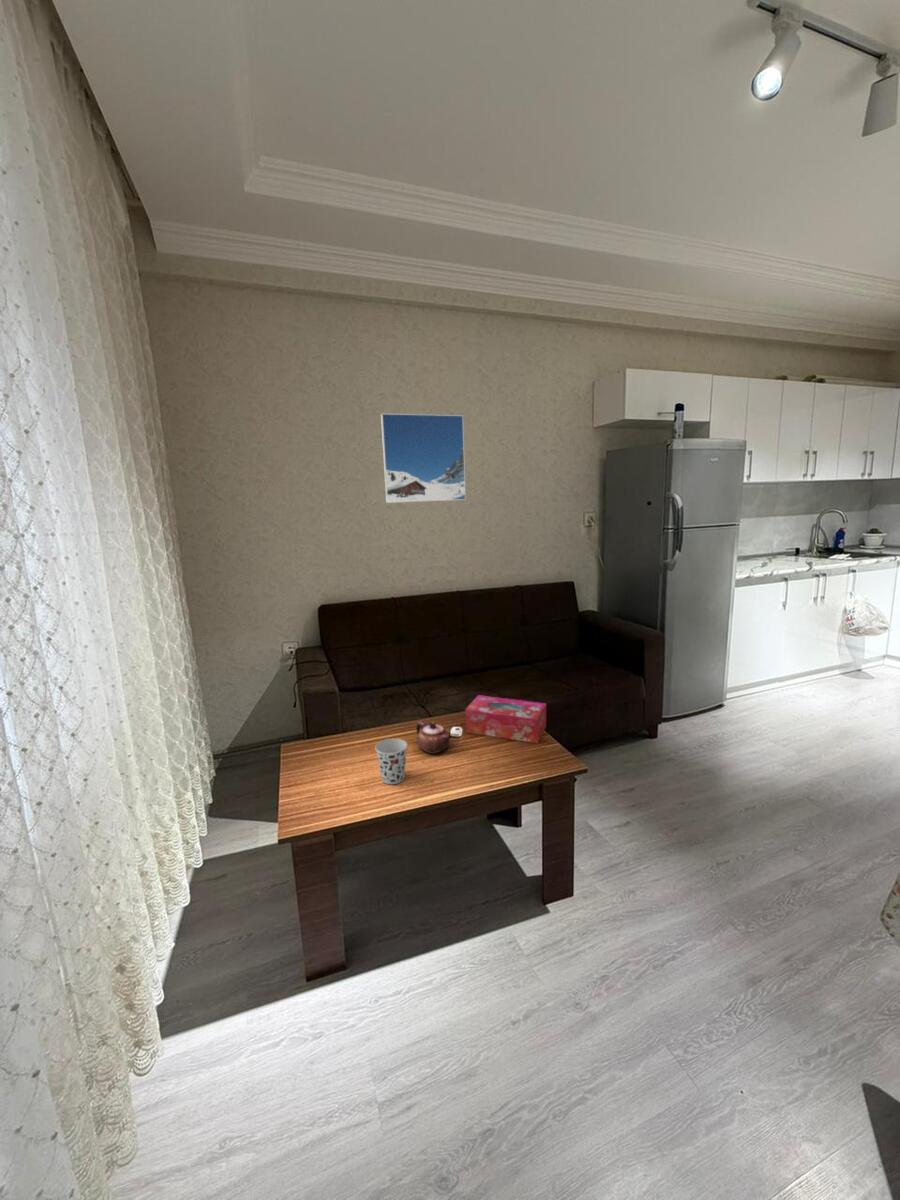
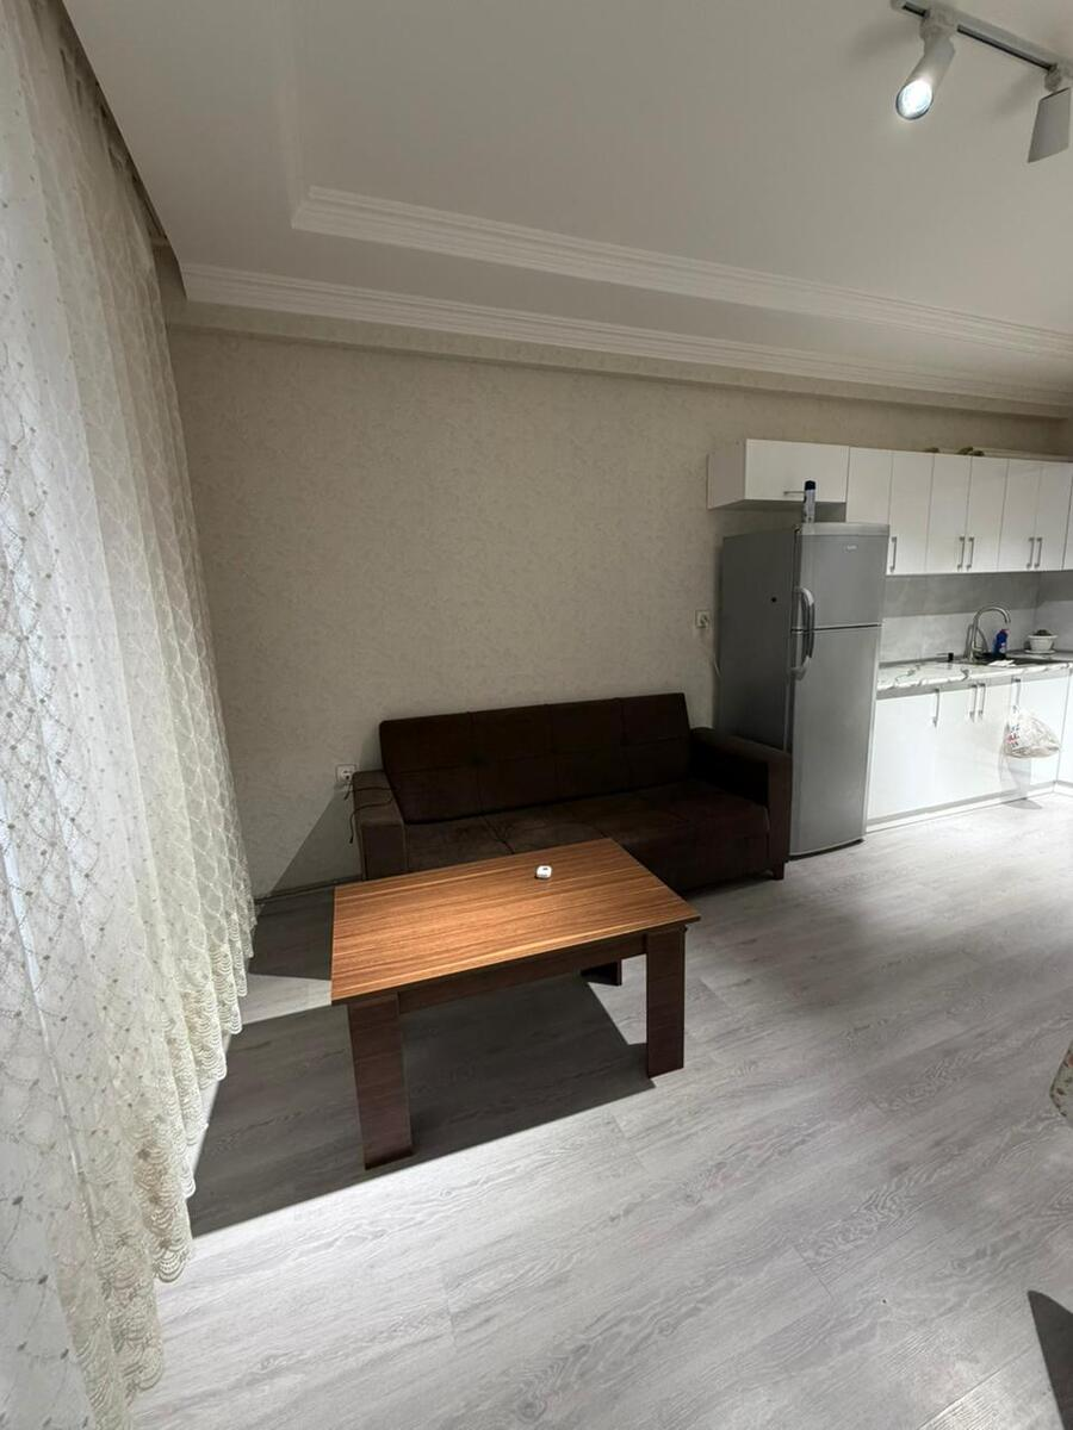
- tissue box [464,694,547,744]
- teapot [415,720,451,754]
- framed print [380,413,467,504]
- cup [374,738,408,785]
